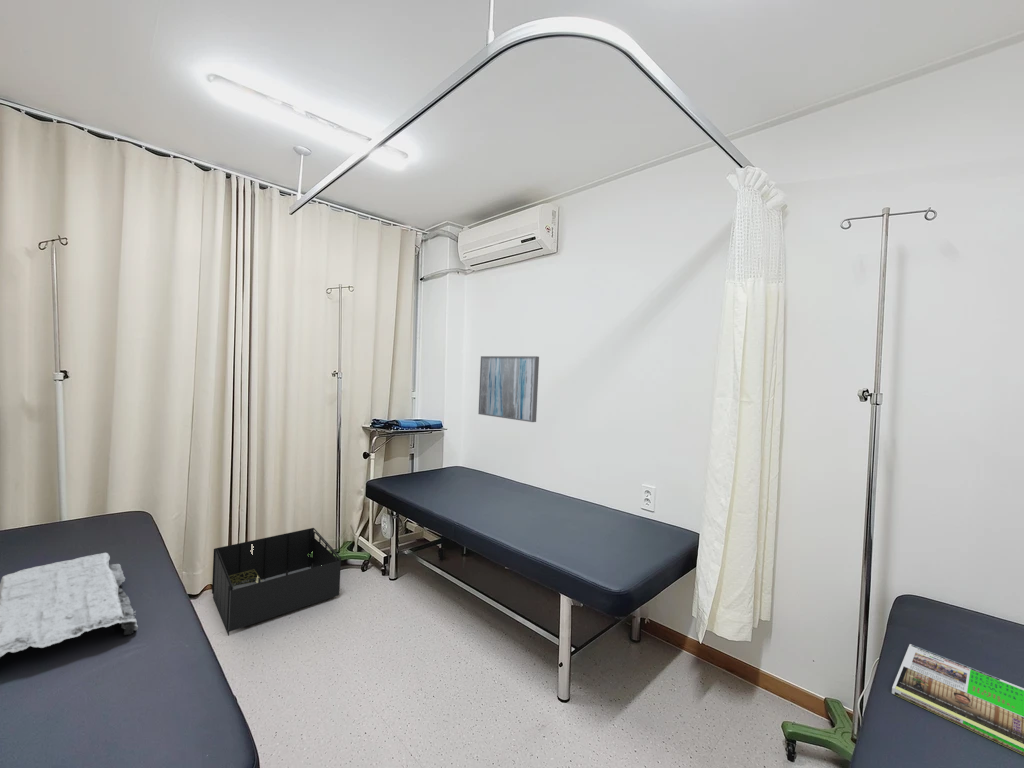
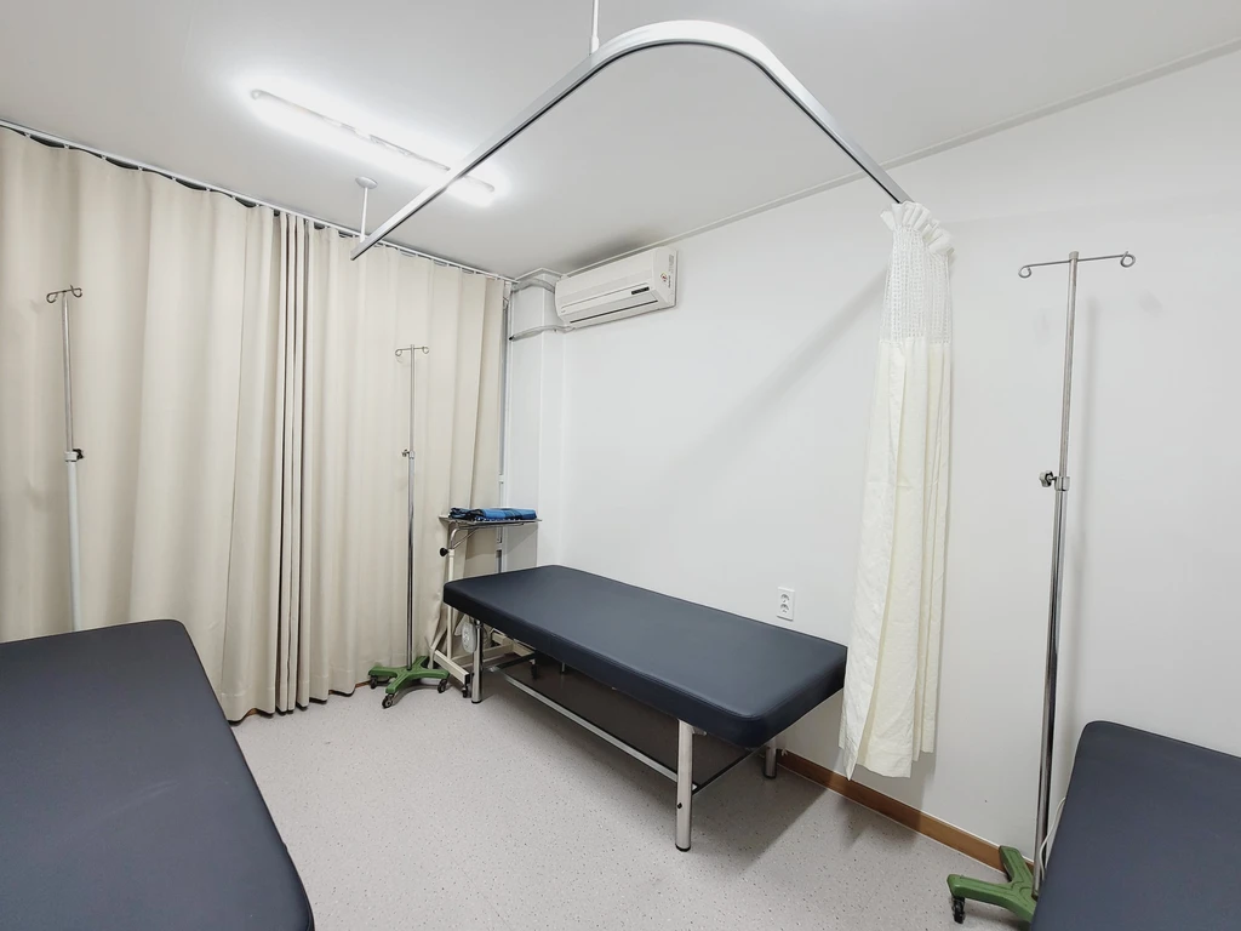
- magazine [891,643,1024,756]
- wall art [477,355,540,423]
- stone plaque [0,552,139,658]
- storage bin [211,527,342,637]
